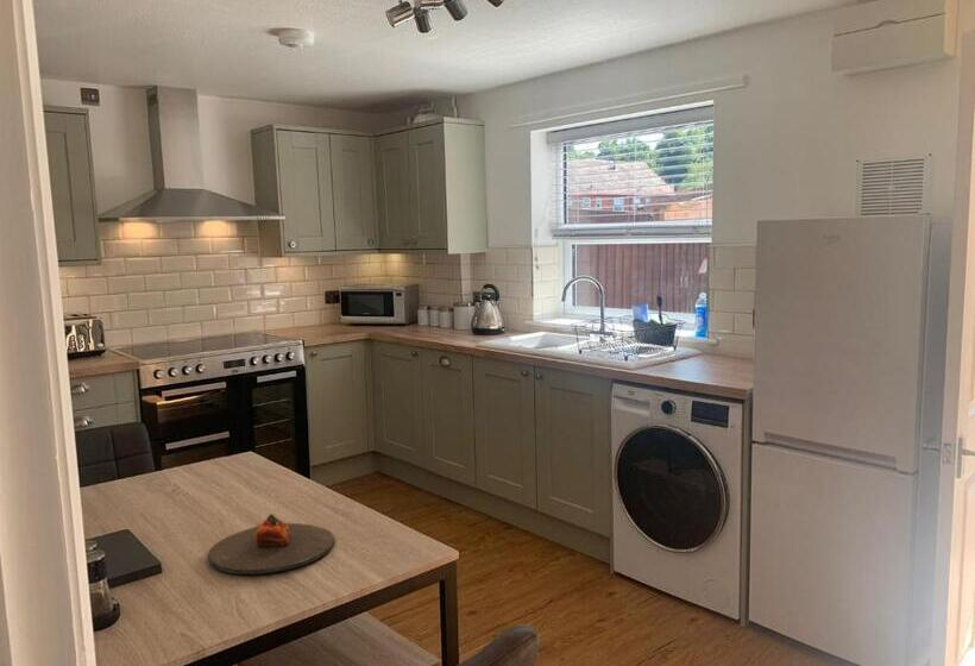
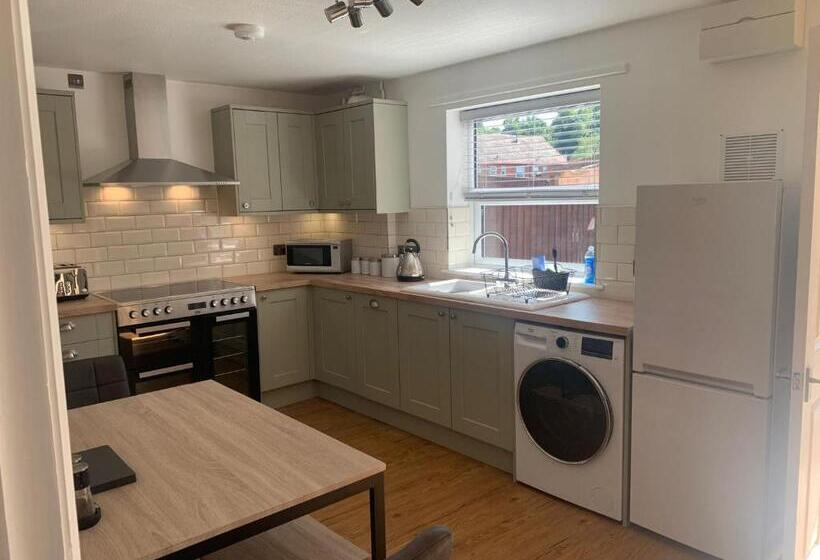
- plate [207,513,335,576]
